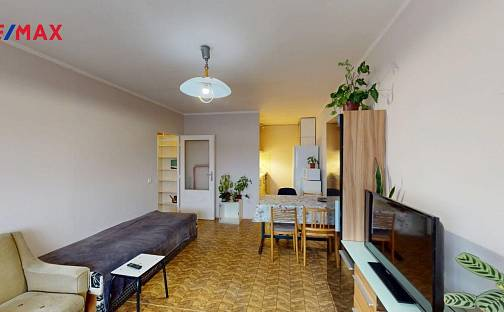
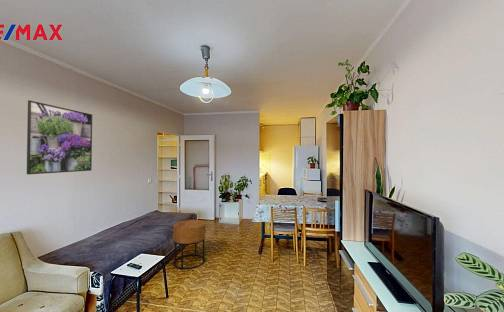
+ side table [172,219,206,271]
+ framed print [26,99,93,175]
